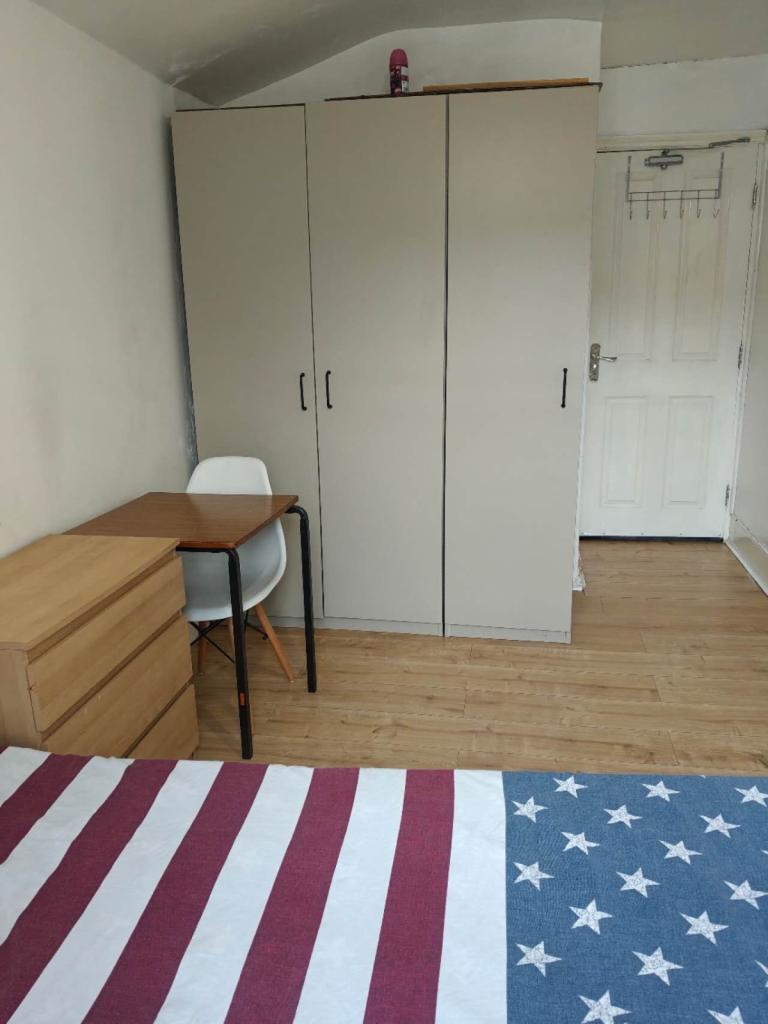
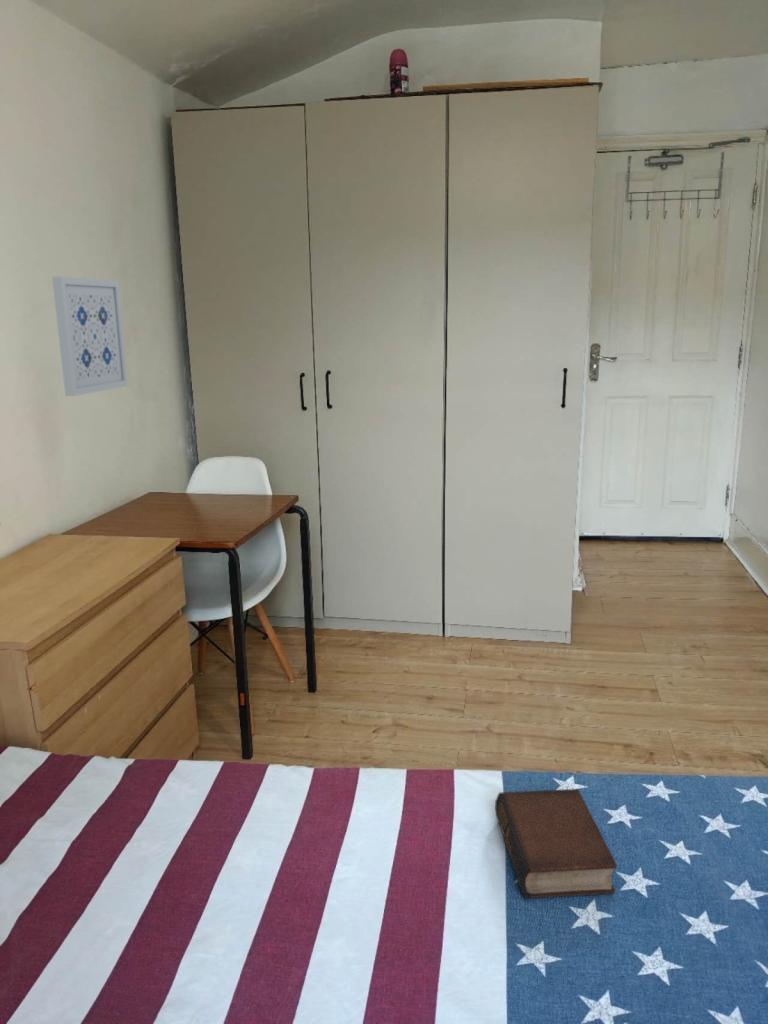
+ wall art [51,276,129,397]
+ book [494,788,618,899]
